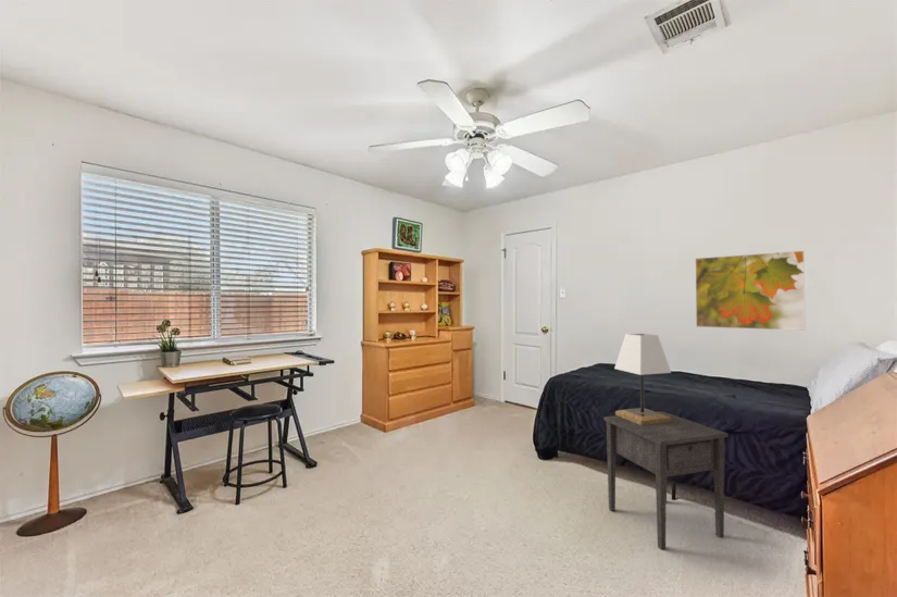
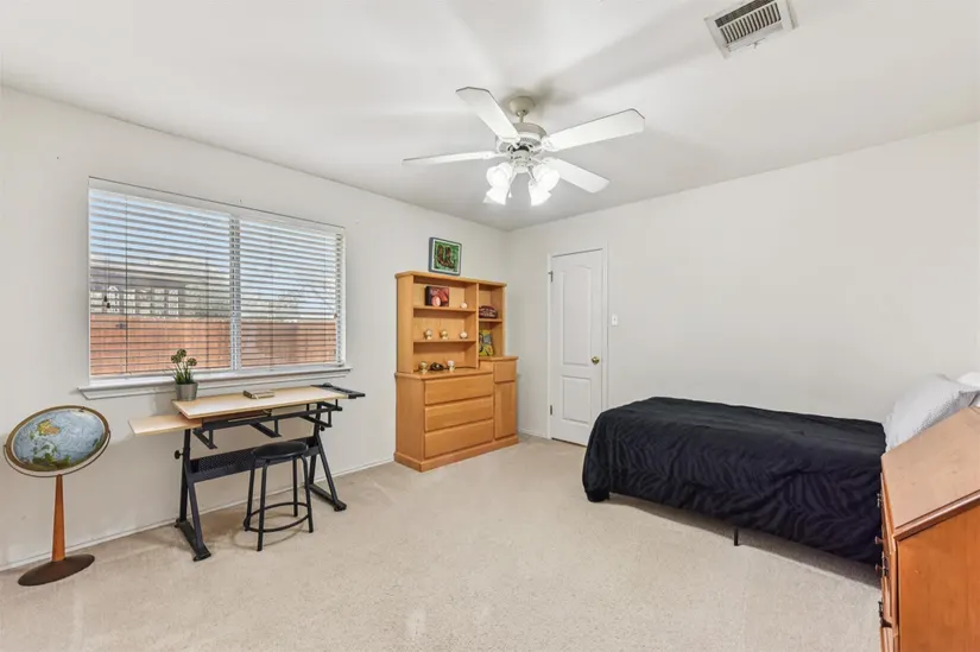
- nightstand [602,410,730,550]
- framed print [694,250,807,332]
- lamp [613,333,672,425]
